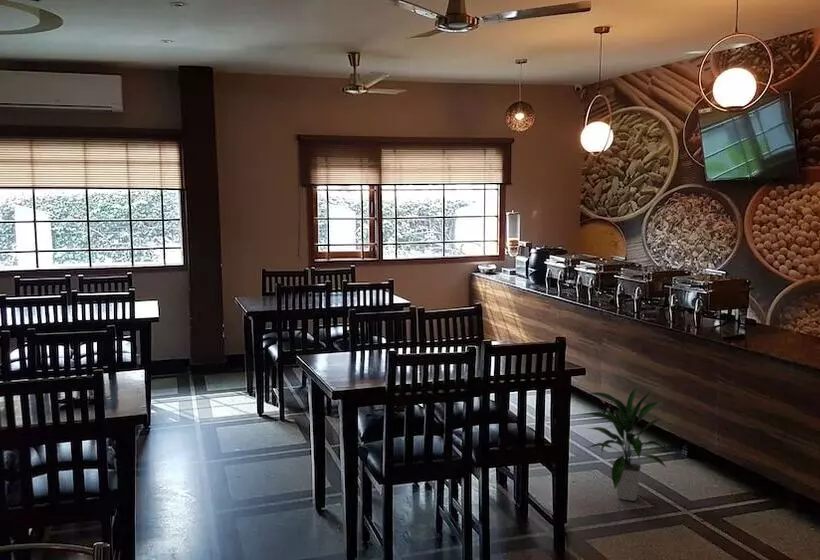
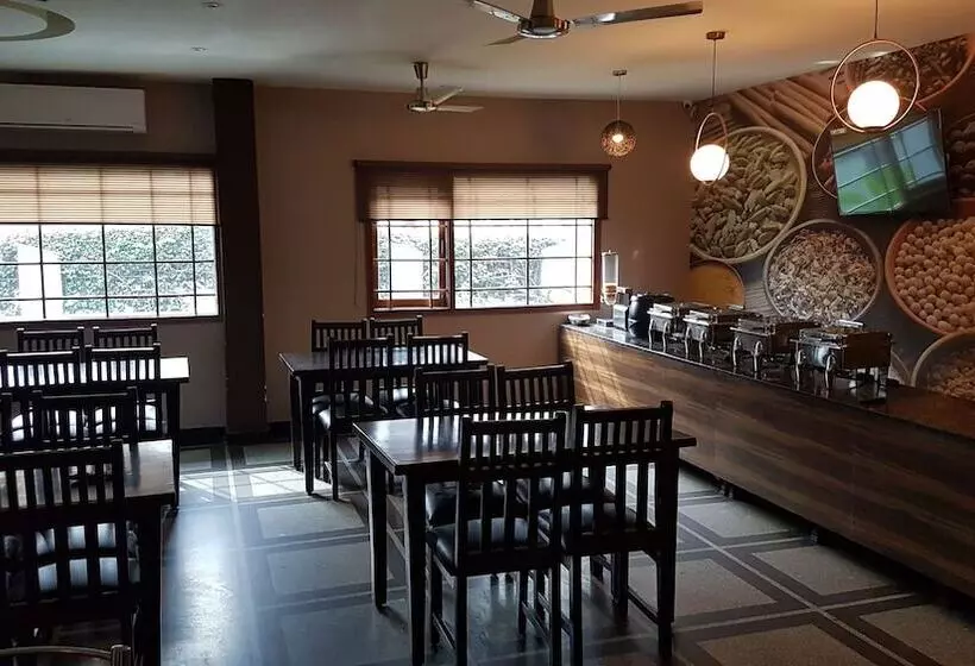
- indoor plant [582,383,671,502]
